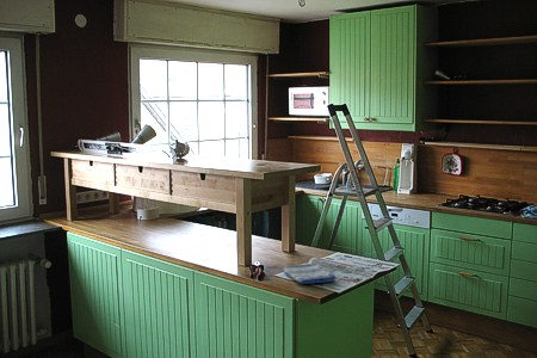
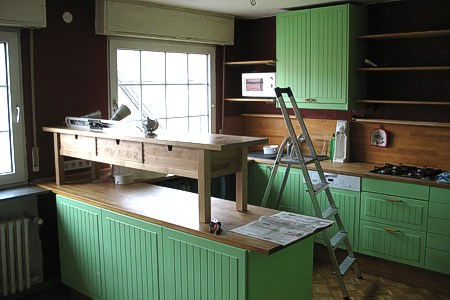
- dish towel [282,263,337,285]
